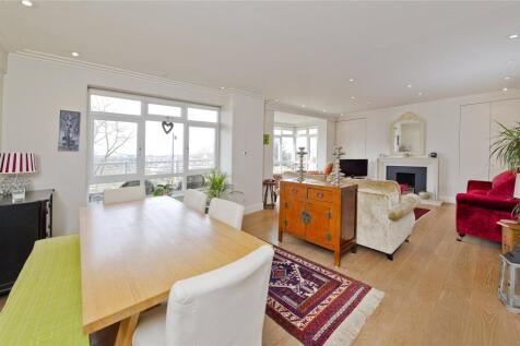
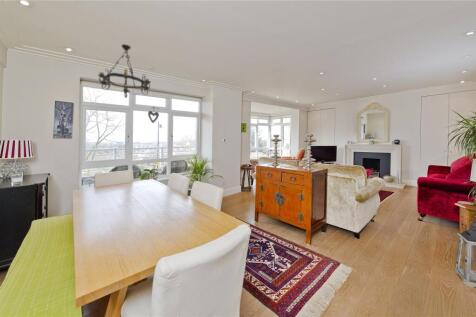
+ chandelier [97,43,152,99]
